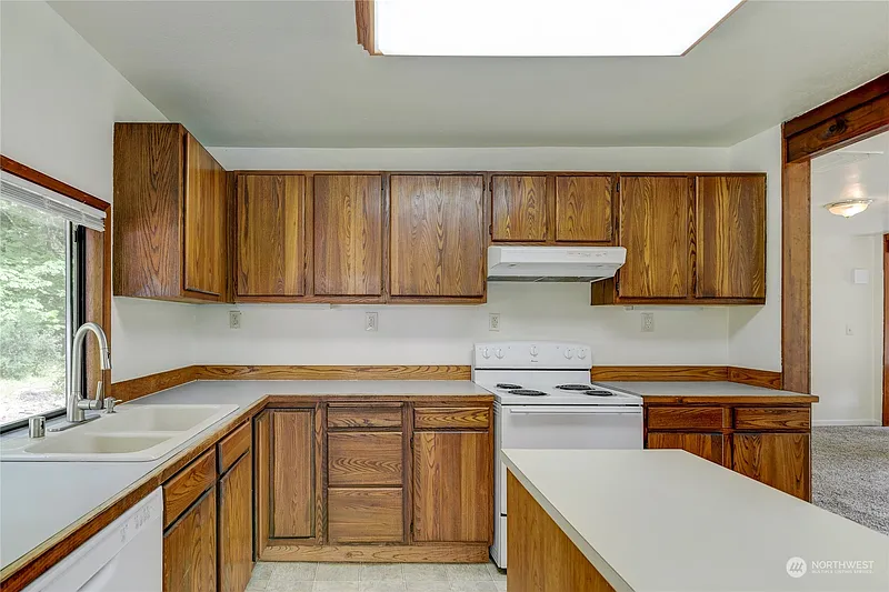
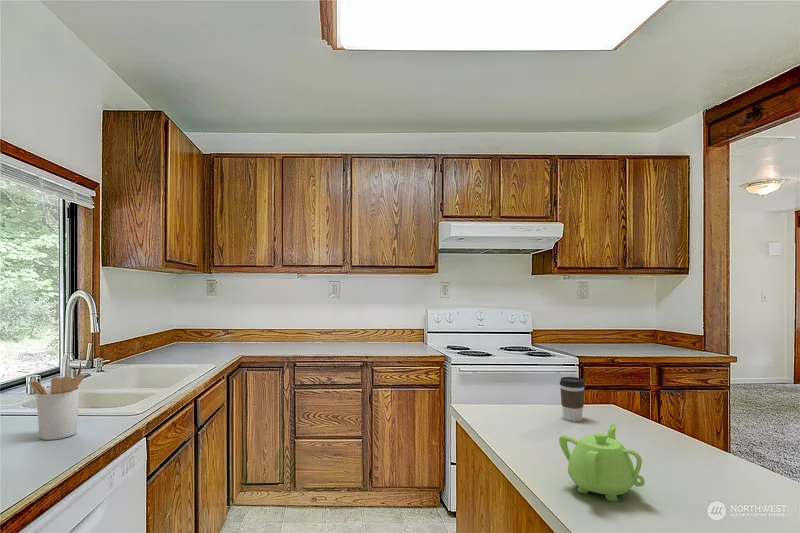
+ utensil holder [27,365,85,441]
+ coffee cup [559,376,586,422]
+ teapot [558,423,646,503]
